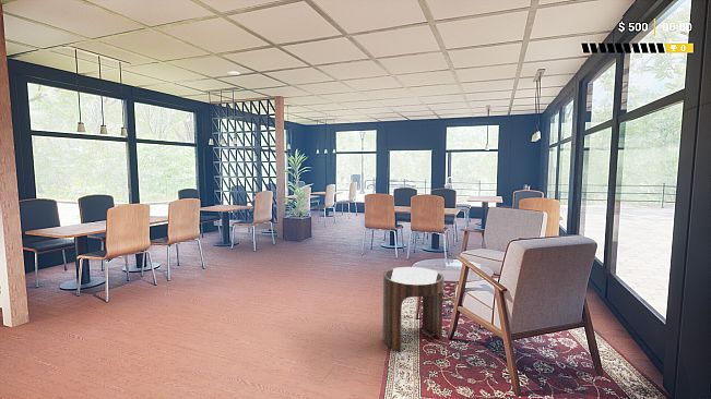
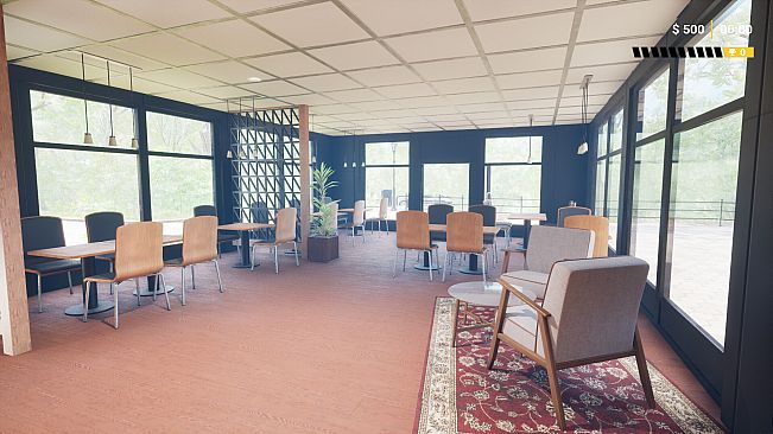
- side table [381,266,445,352]
